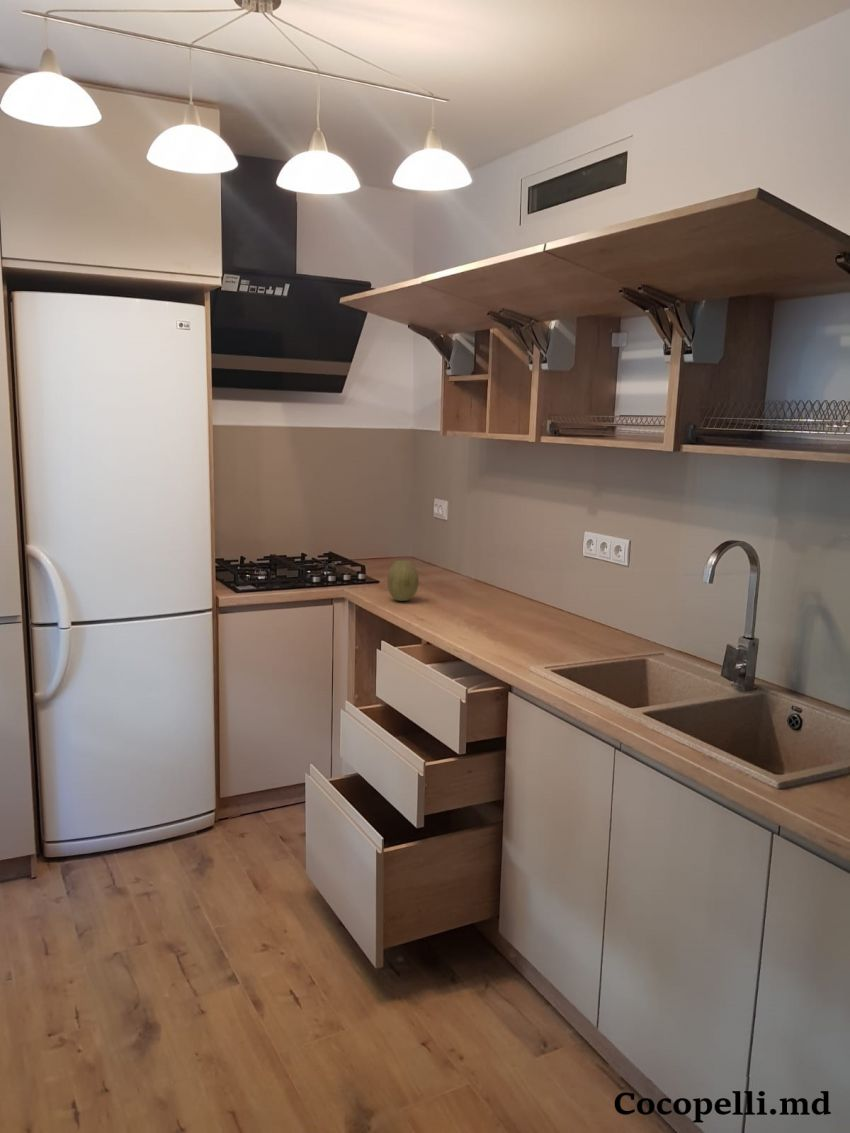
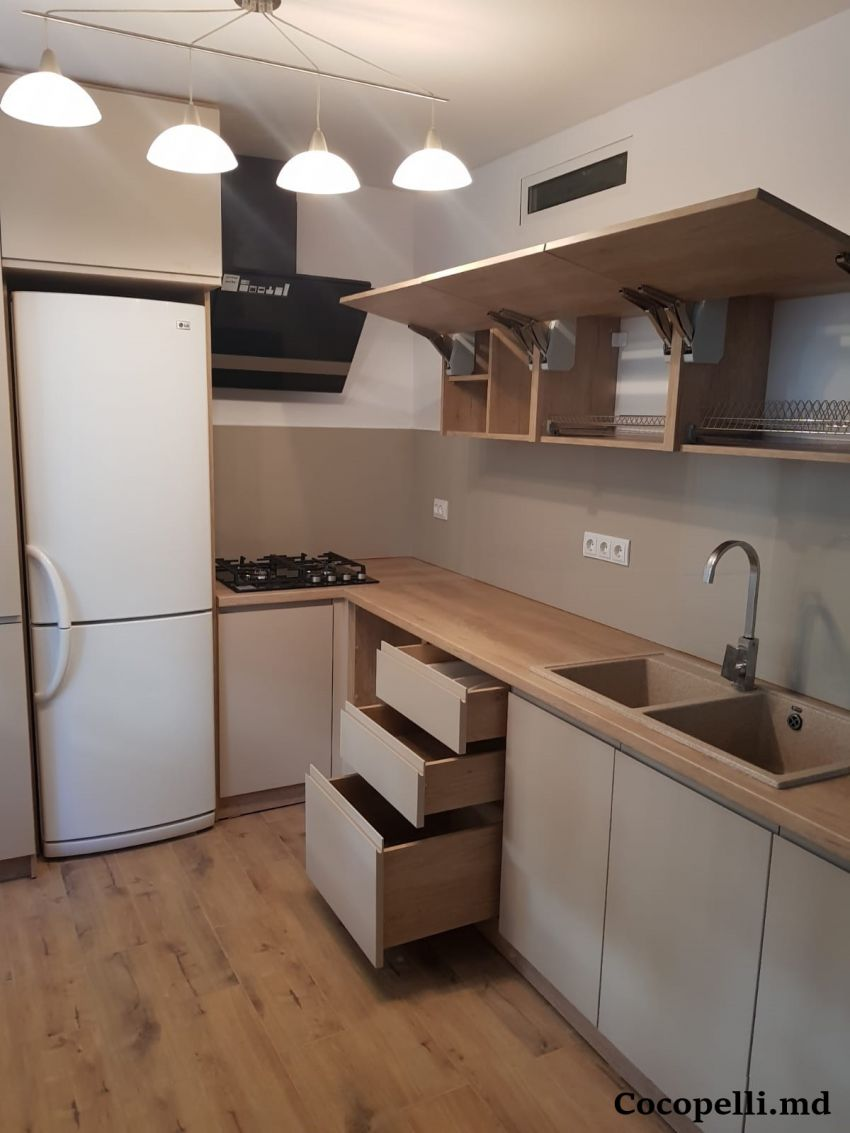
- fruit [386,558,420,602]
